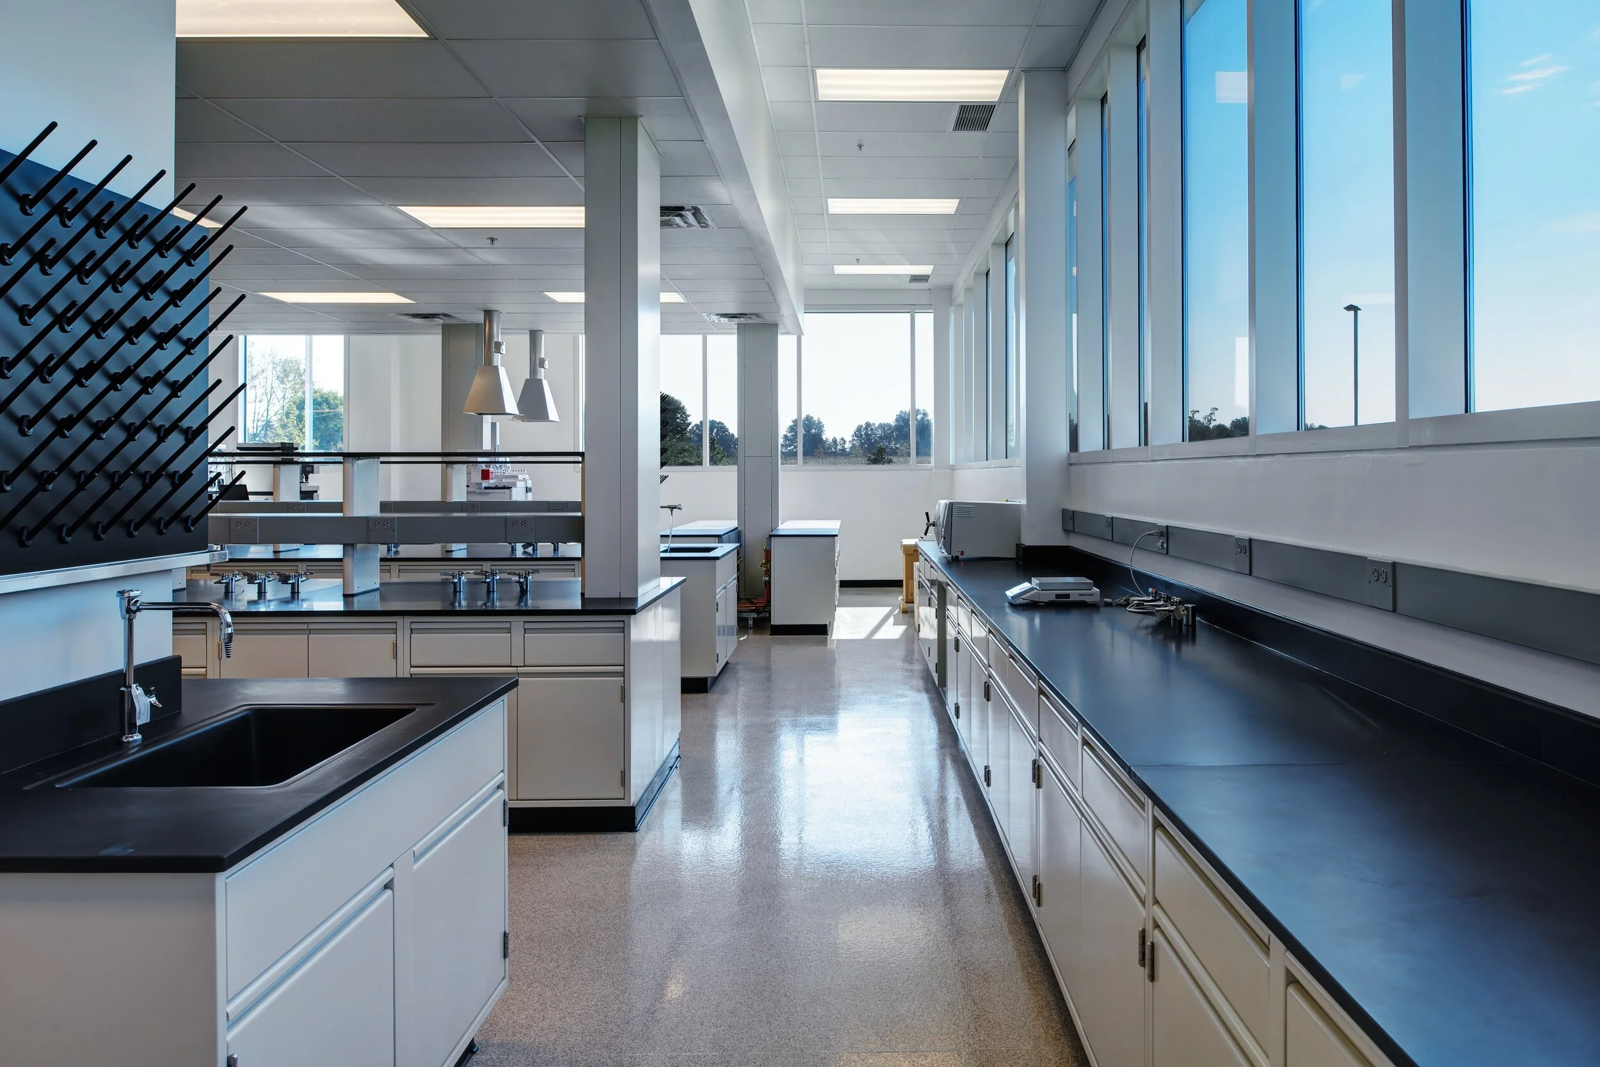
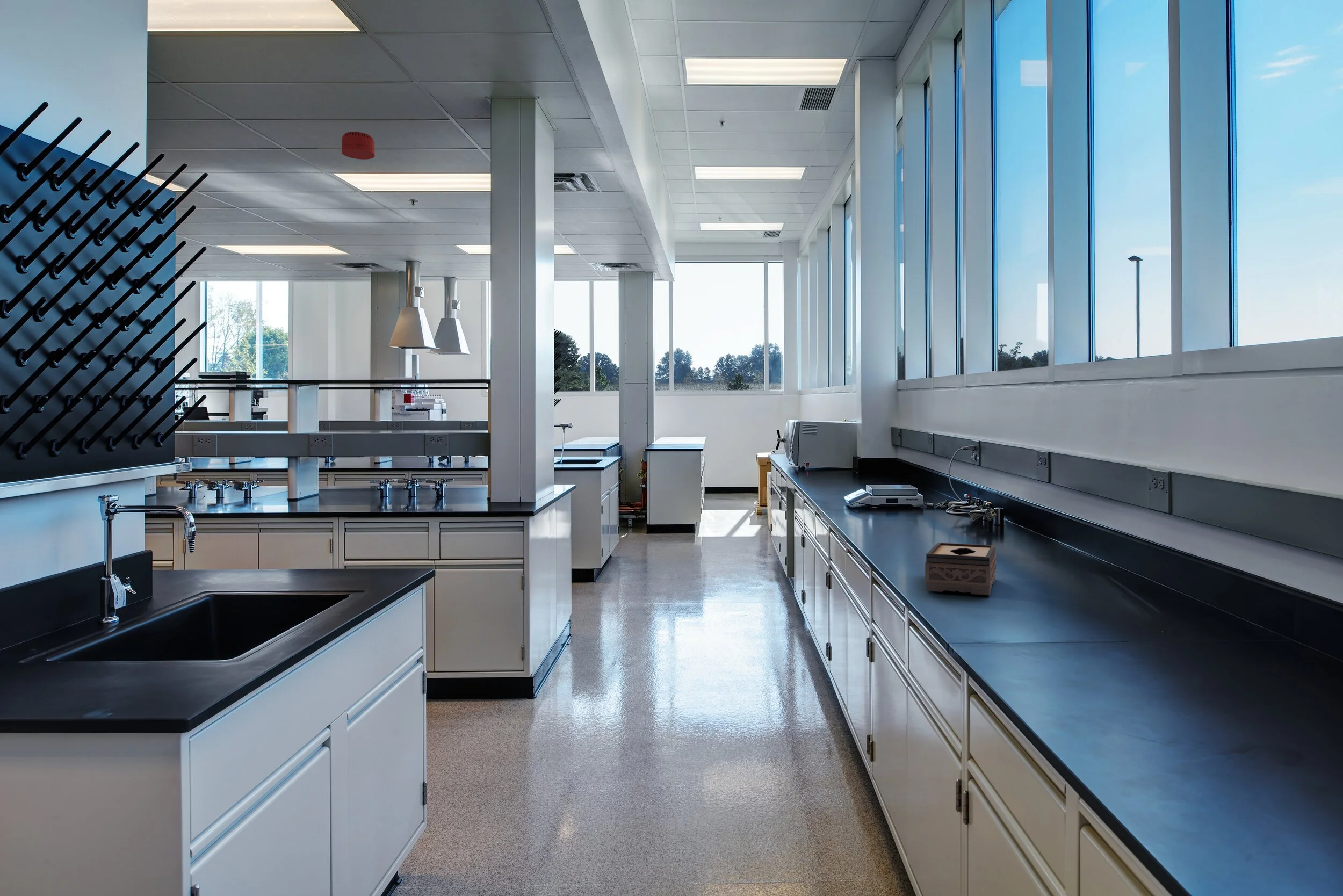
+ tissue box [925,542,997,596]
+ smoke detector [341,131,376,160]
